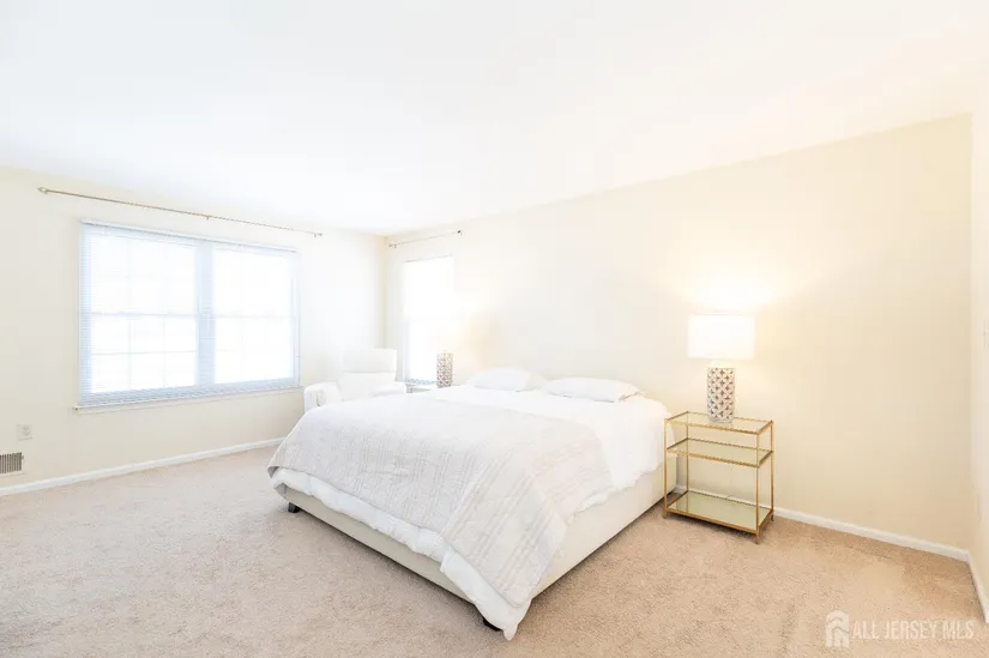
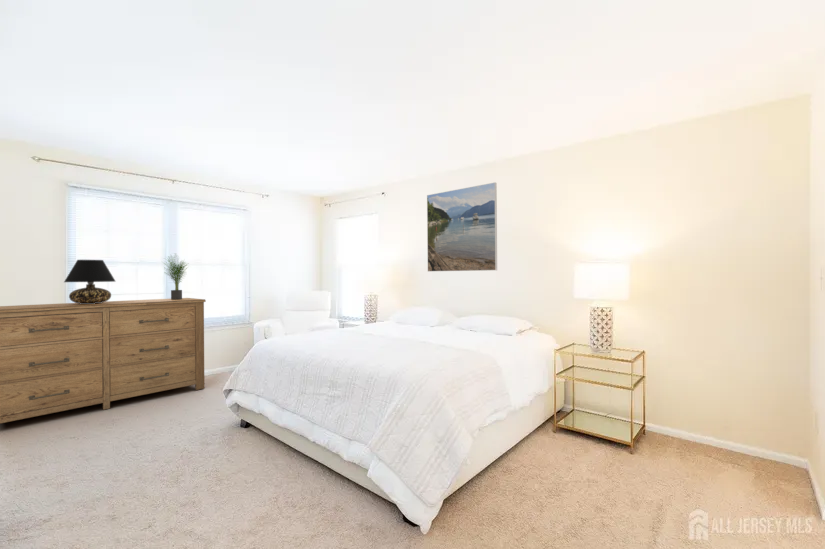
+ table lamp [63,259,117,304]
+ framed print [426,182,498,272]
+ dresser [0,297,207,424]
+ potted plant [162,254,190,300]
